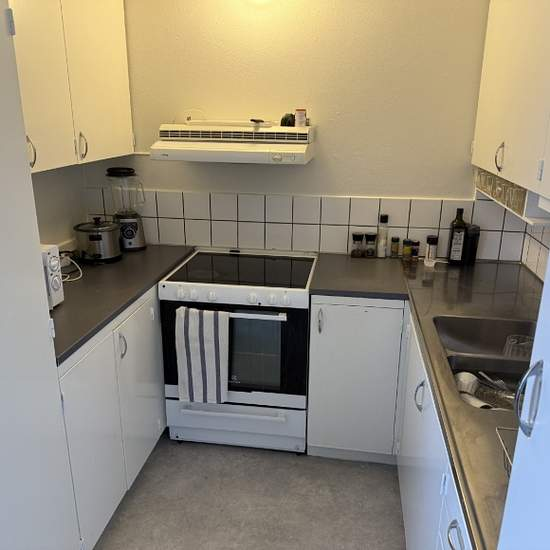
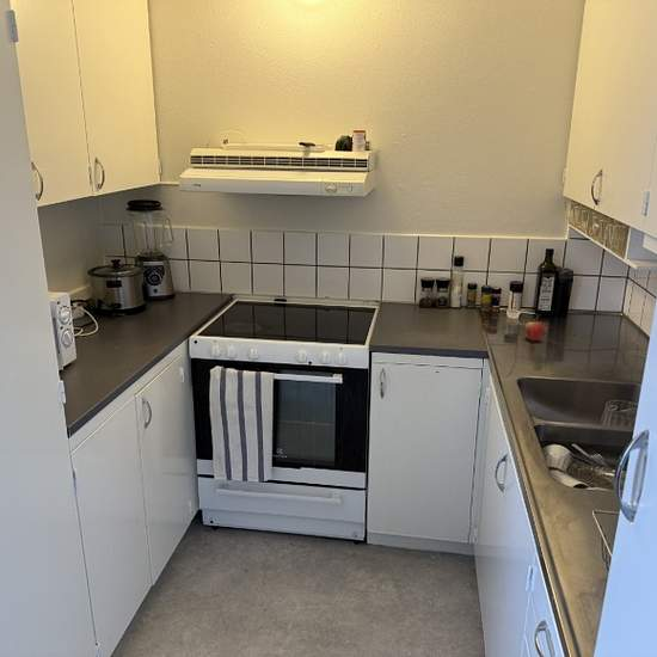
+ fruit [524,313,546,342]
